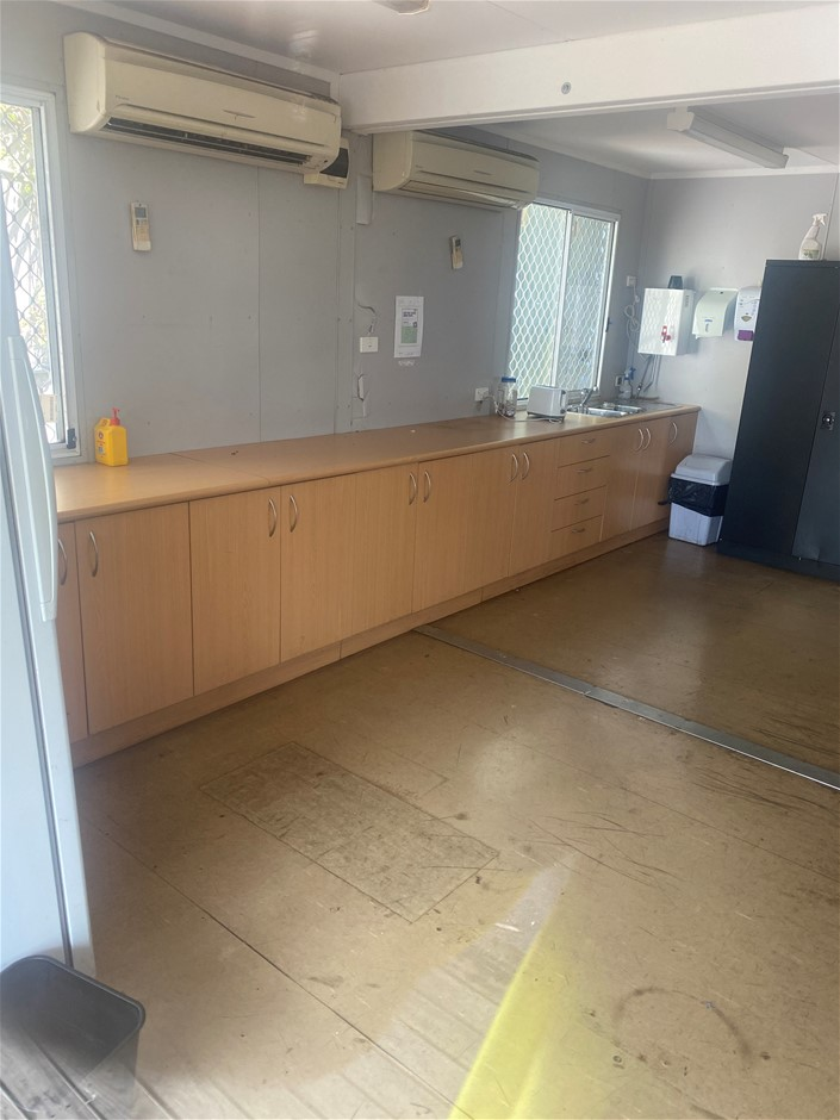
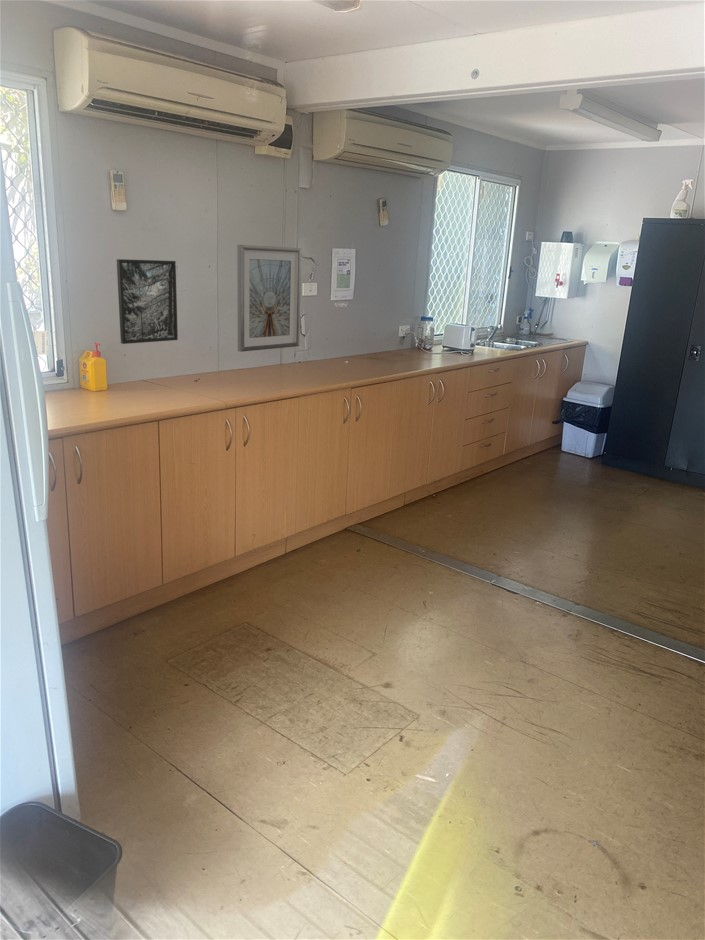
+ picture frame [236,244,302,353]
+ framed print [116,258,179,345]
